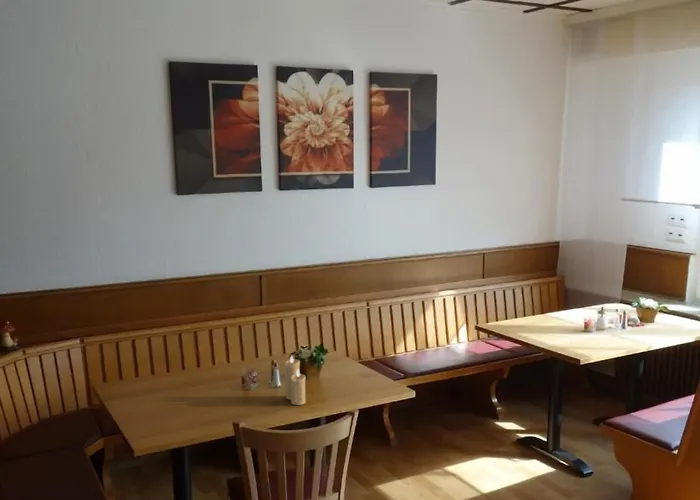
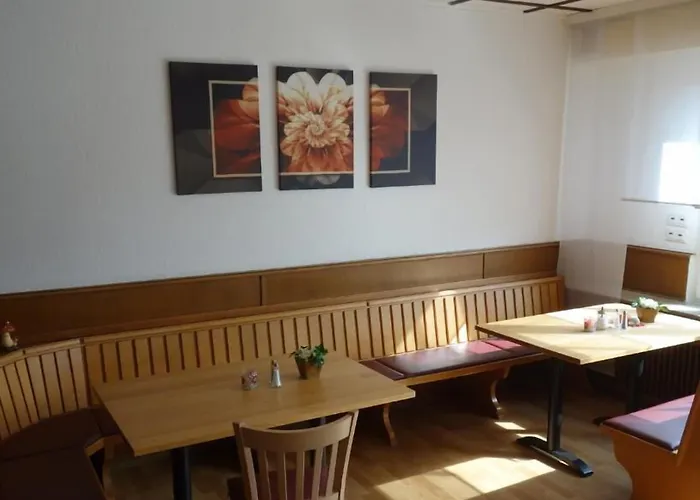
- candle [284,355,306,406]
